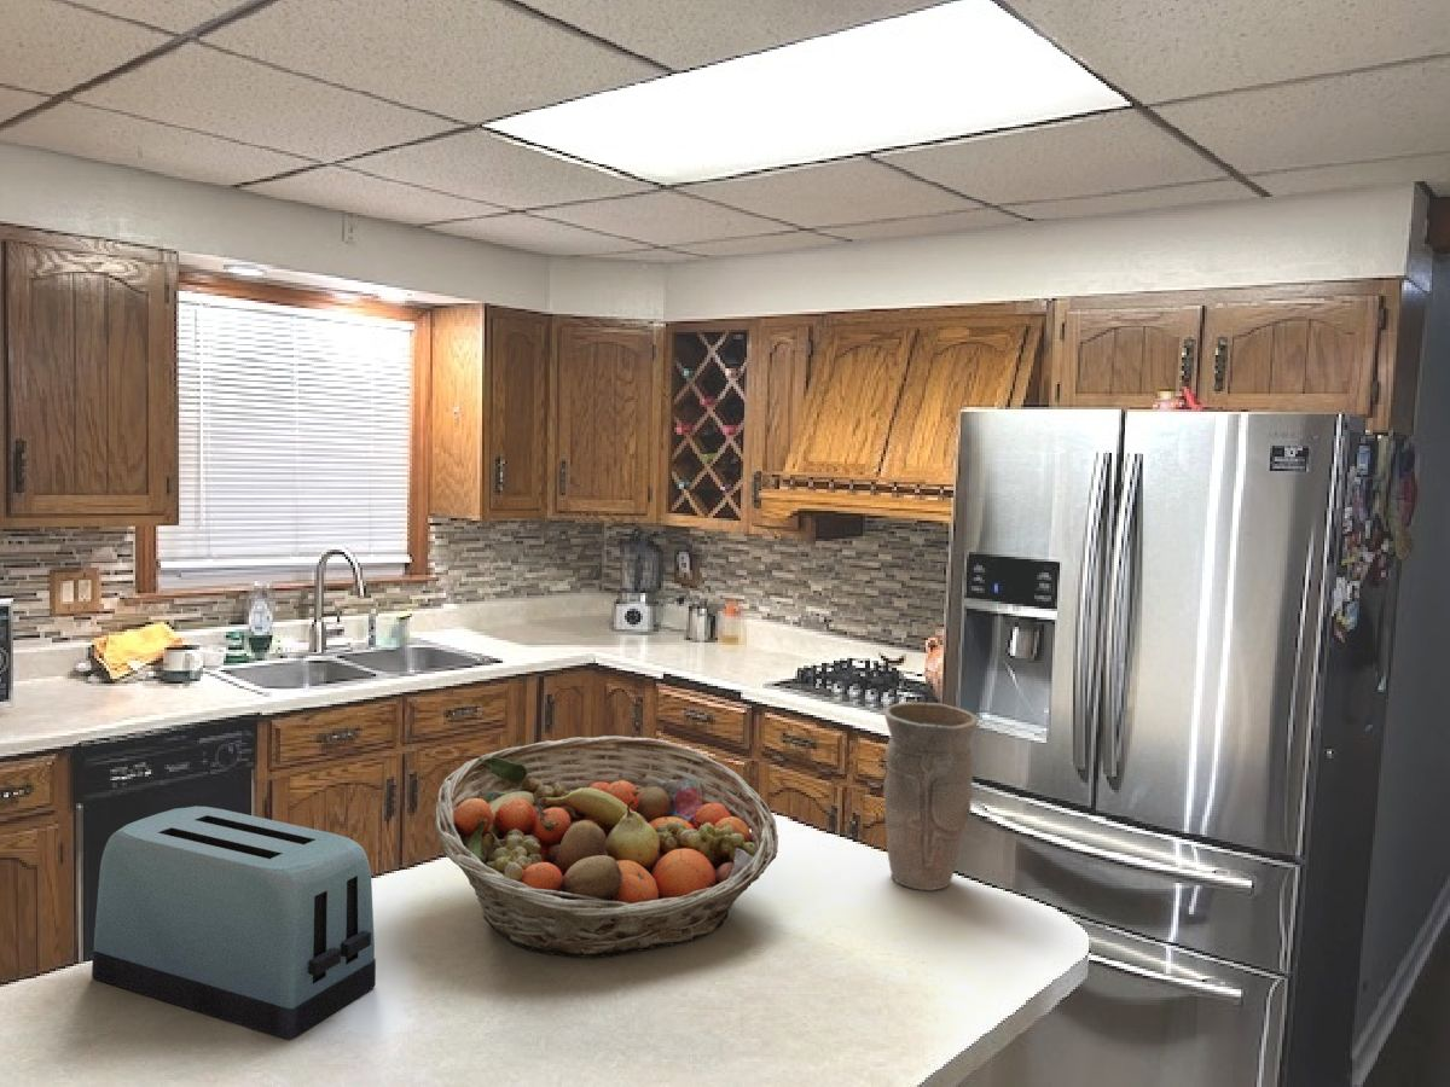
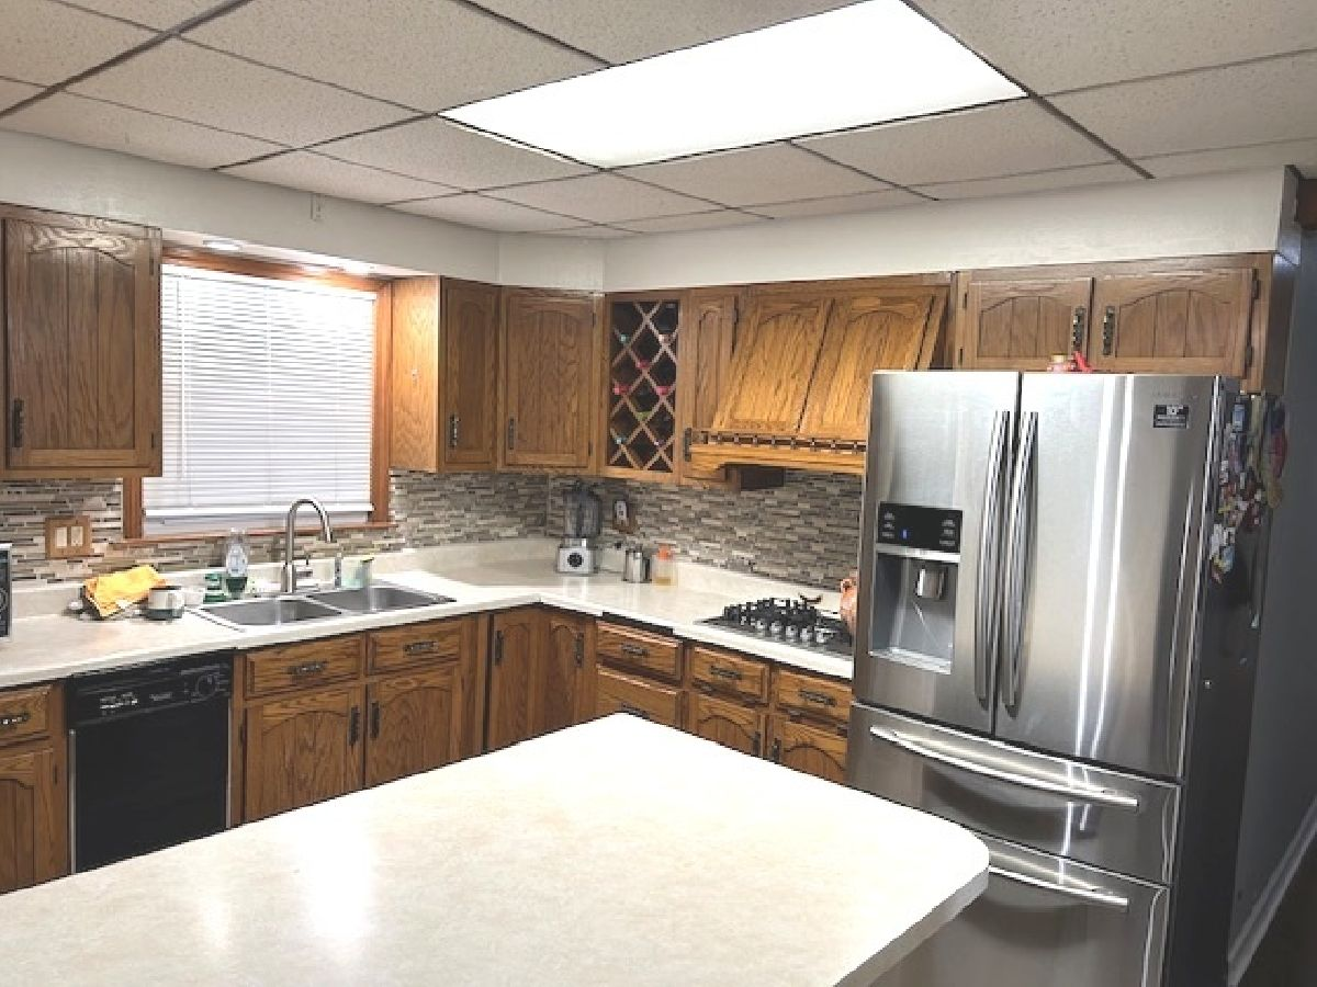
- fruit basket [434,736,779,959]
- vase [882,702,980,891]
- toaster [91,806,377,1040]
